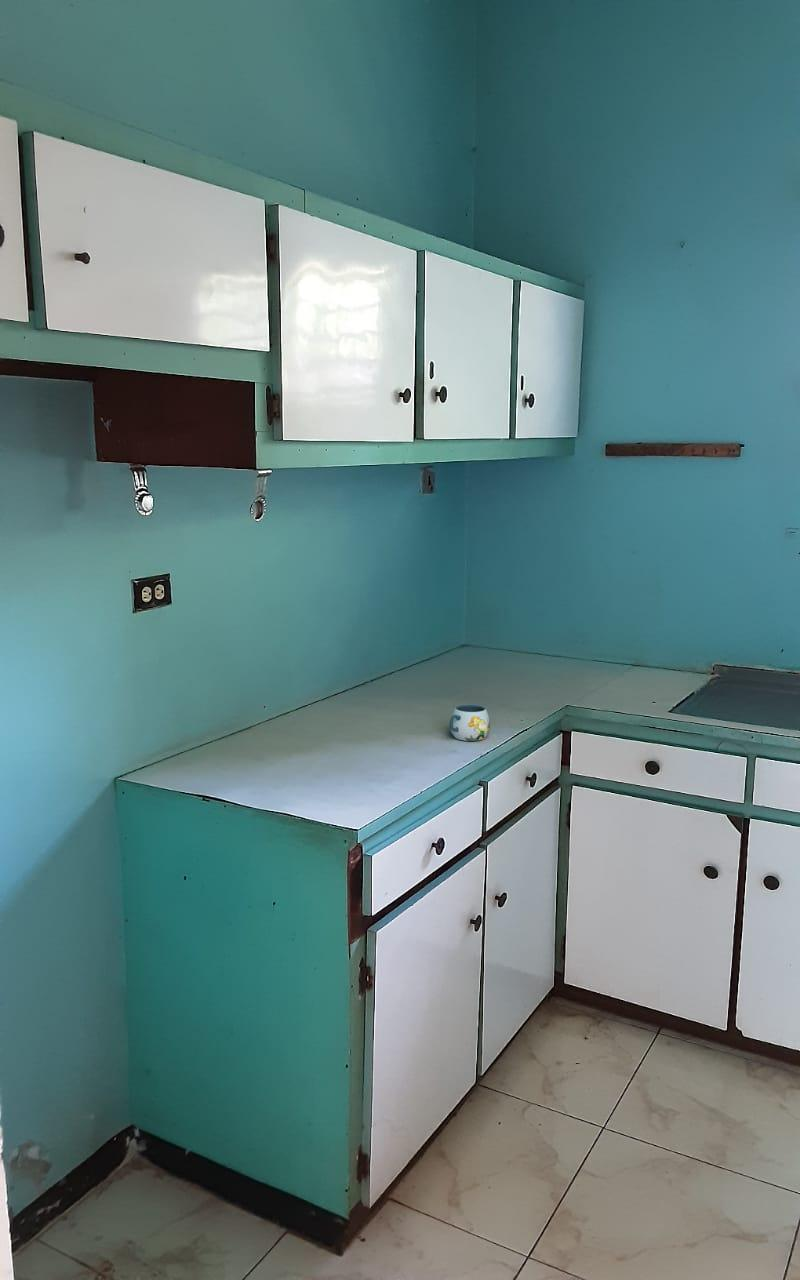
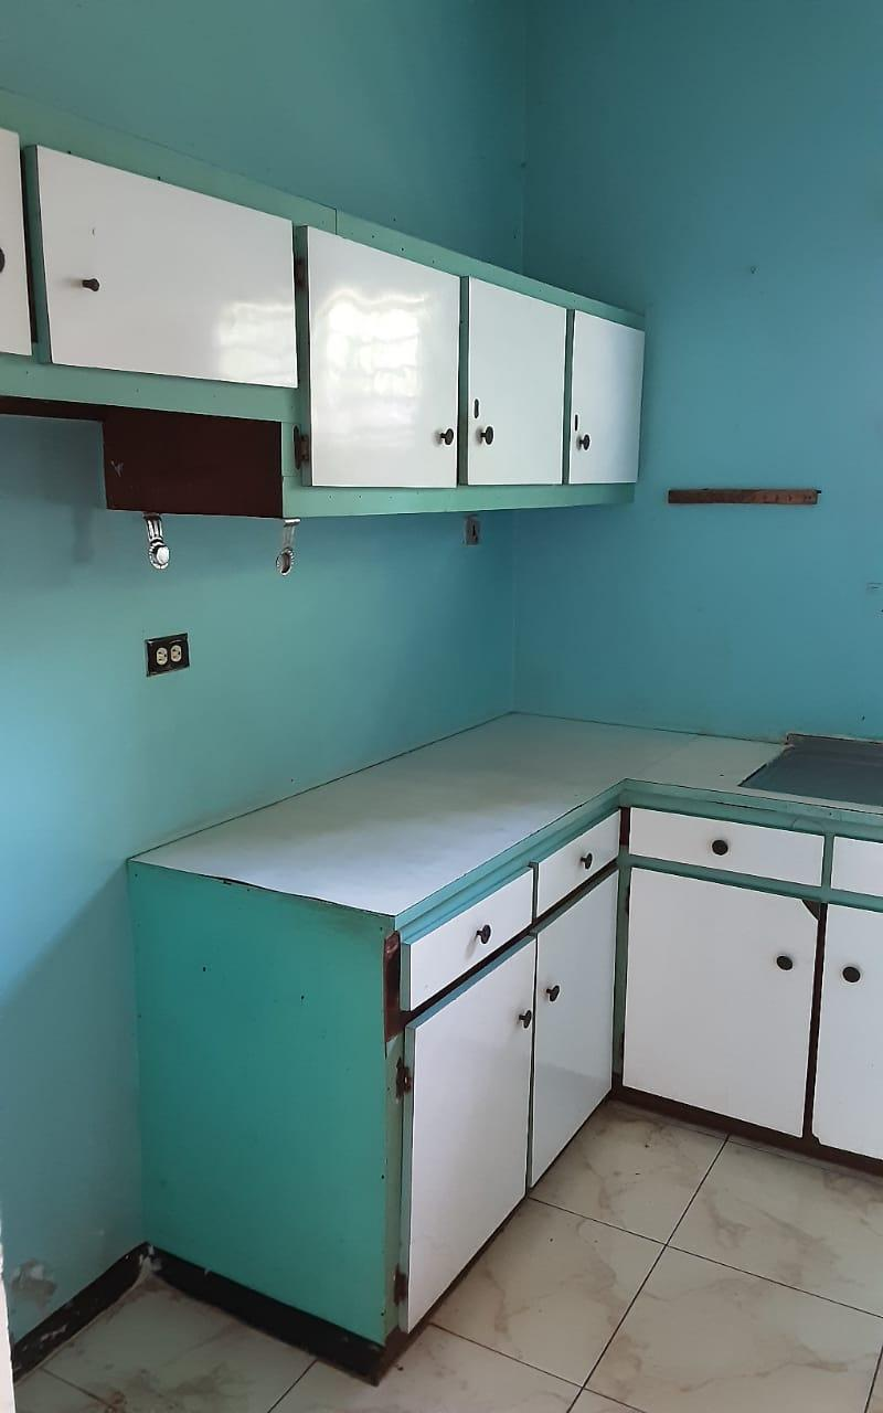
- mug [449,704,491,742]
